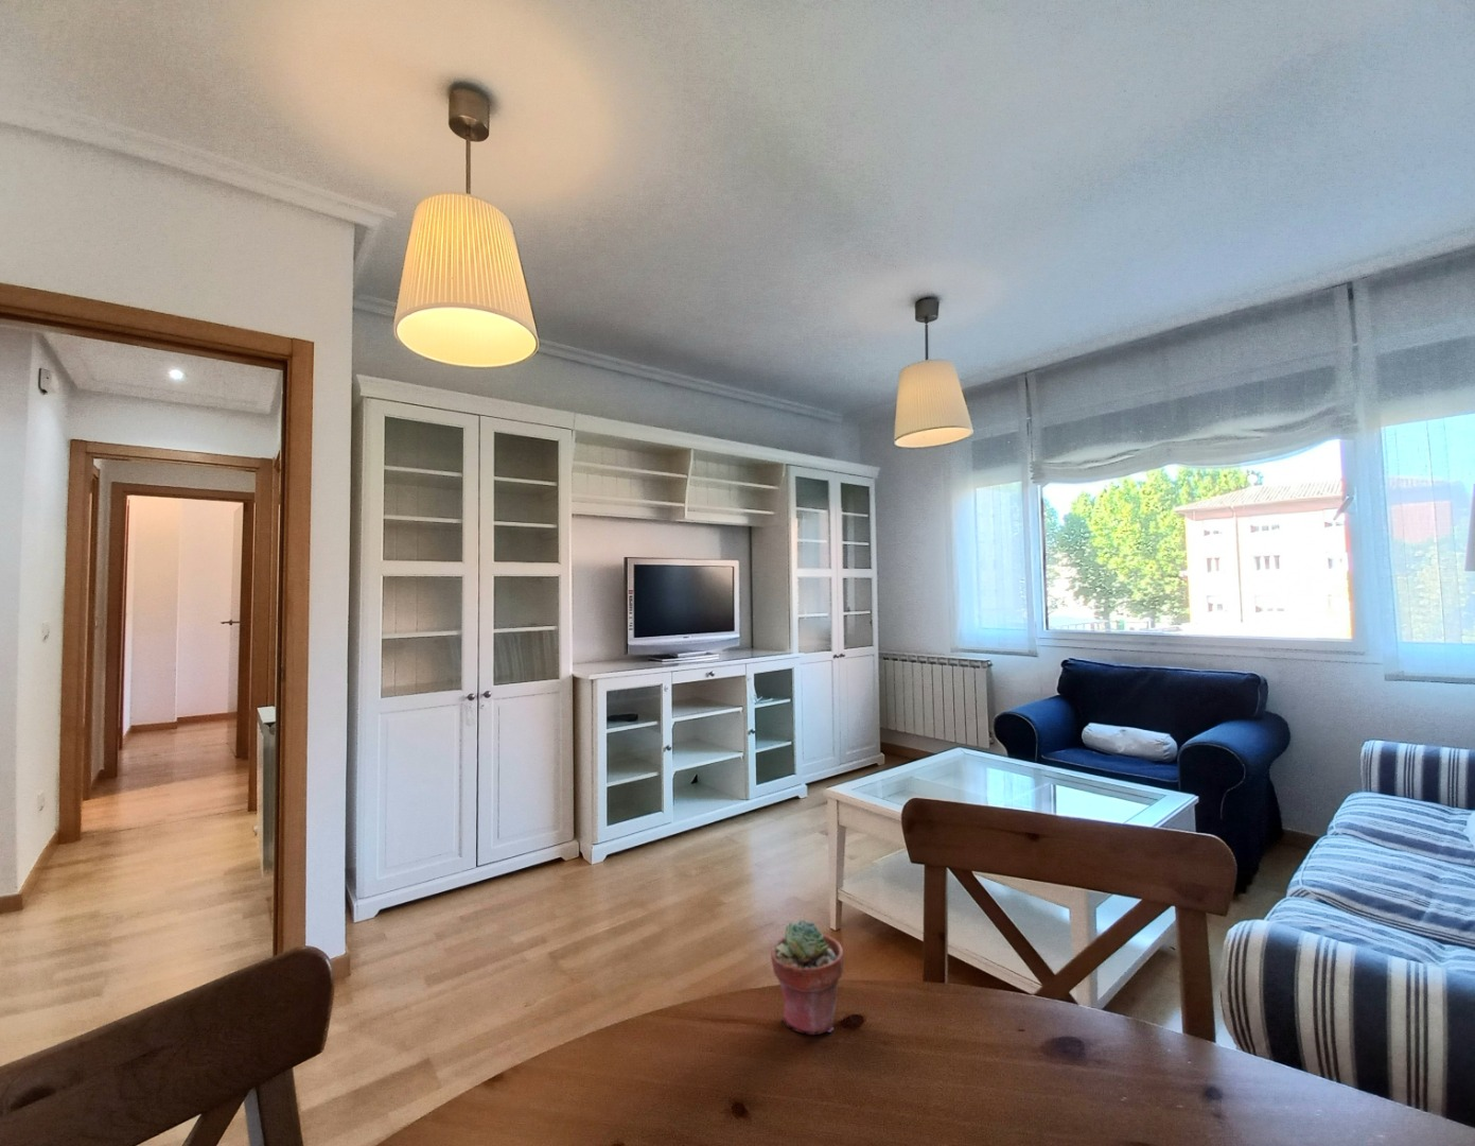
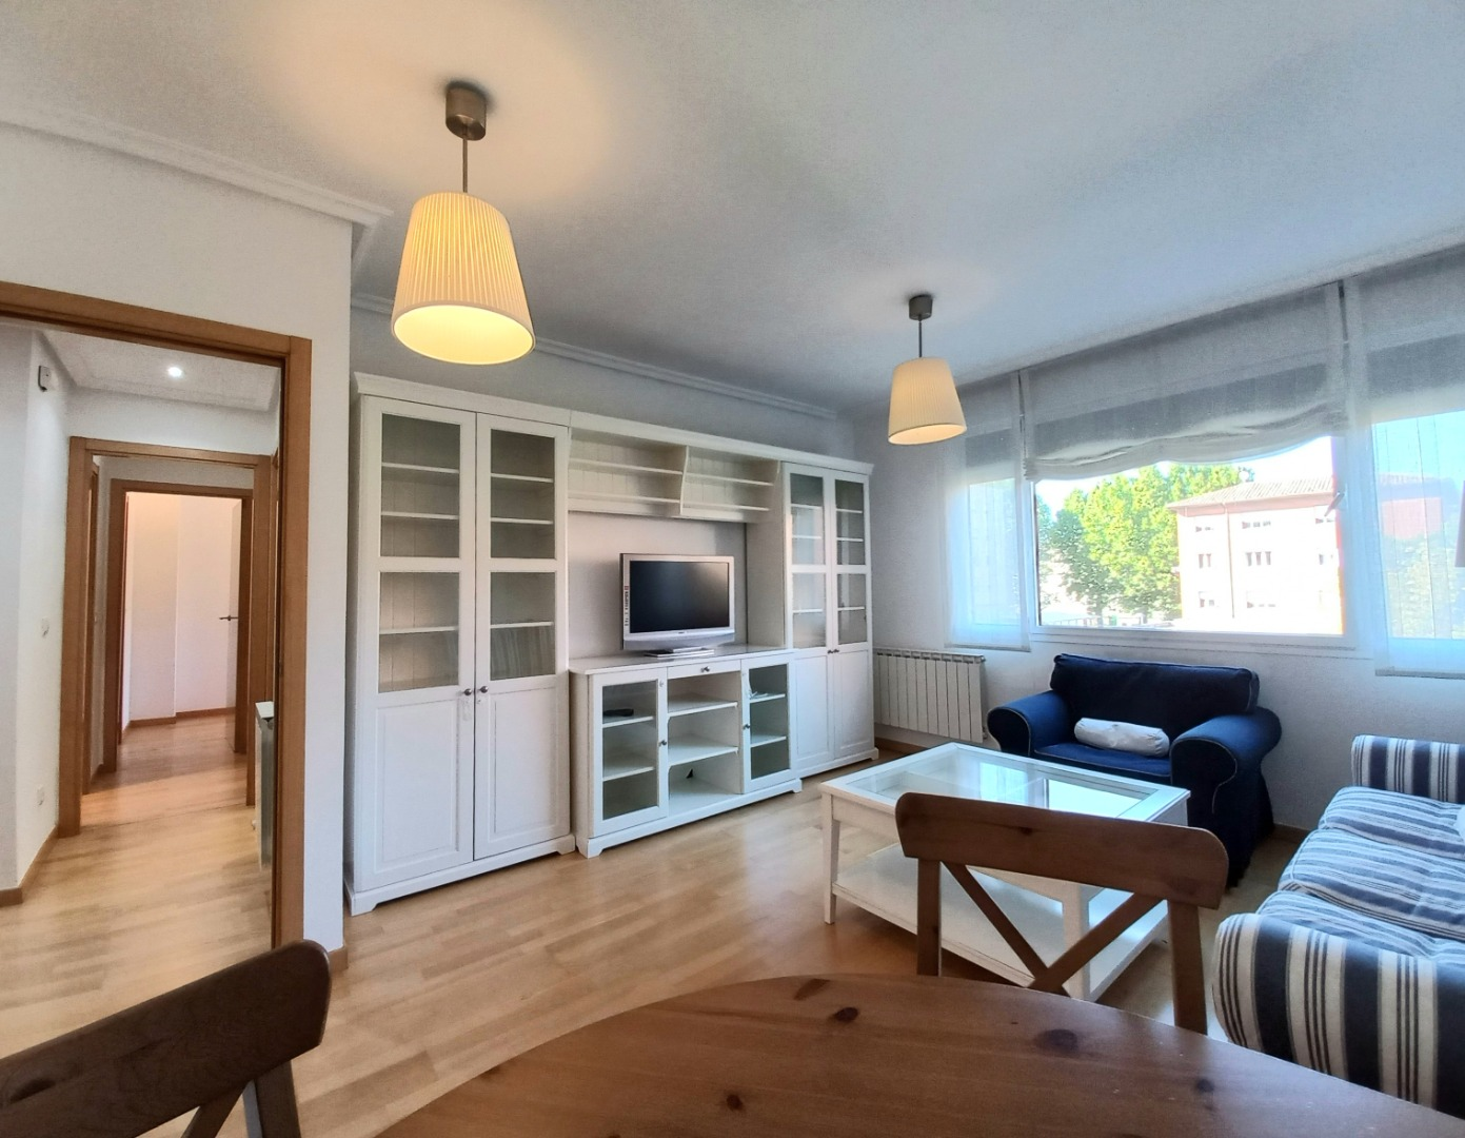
- potted succulent [770,918,845,1036]
